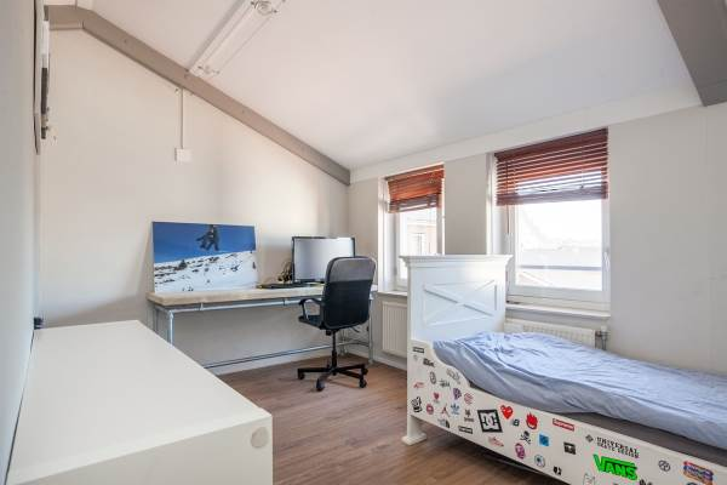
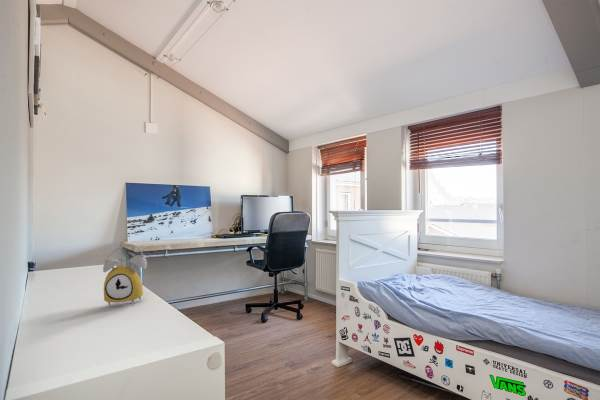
+ alarm clock [102,243,148,307]
